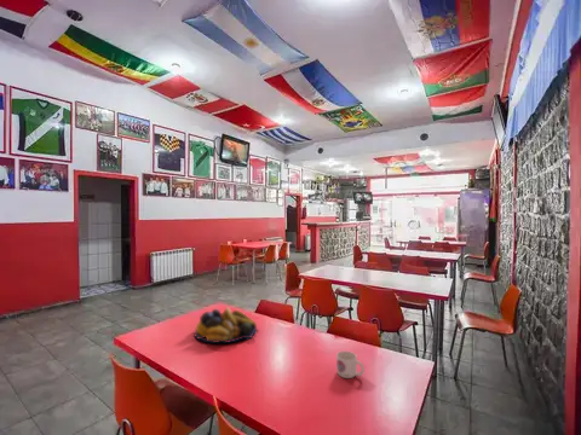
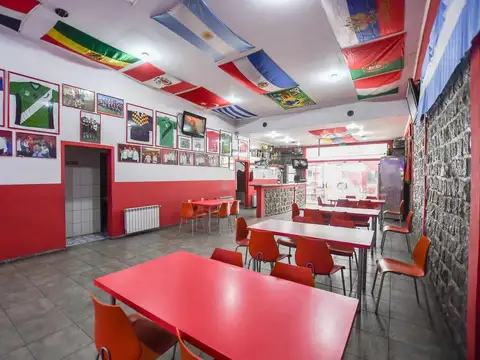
- mug [335,350,366,379]
- fruit bowl [194,307,258,344]
